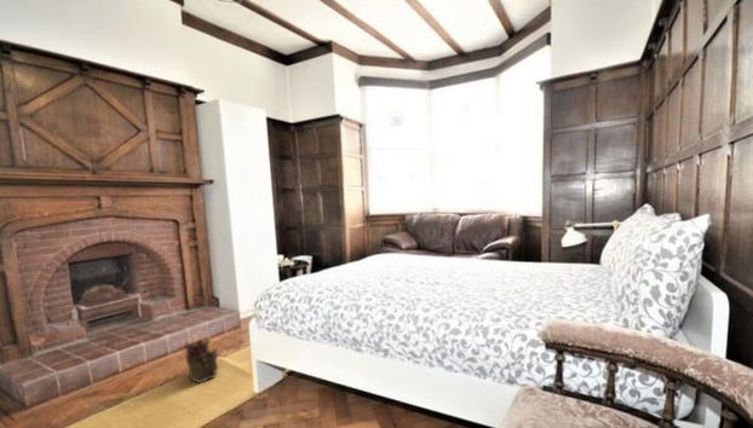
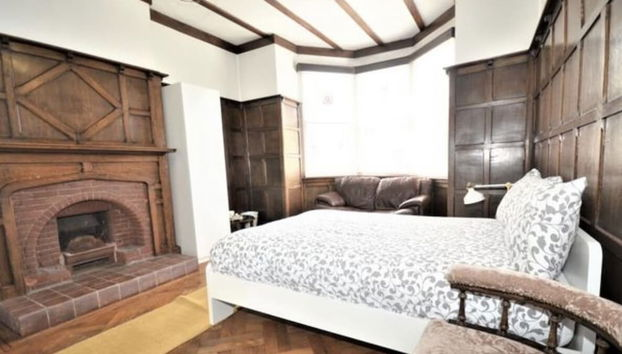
- potted plant [183,337,219,384]
